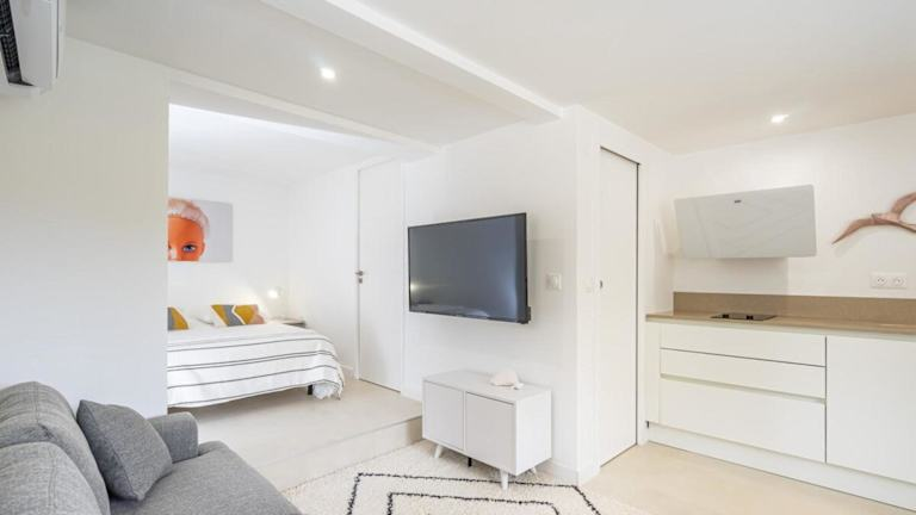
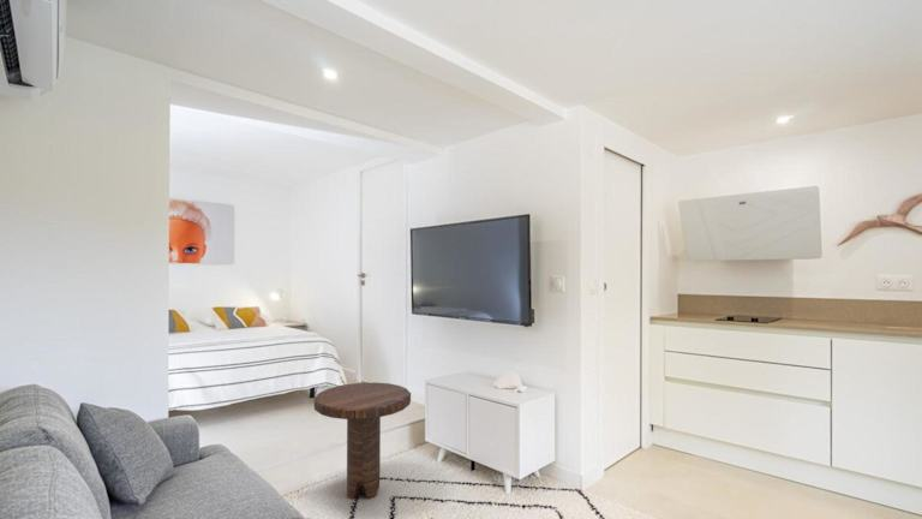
+ side table [313,381,412,500]
